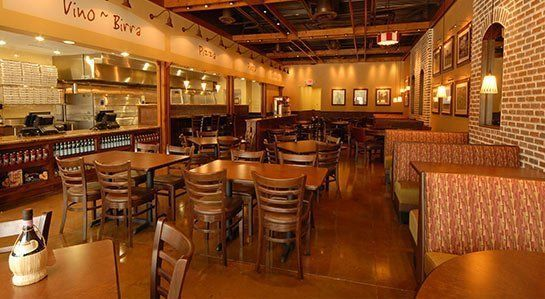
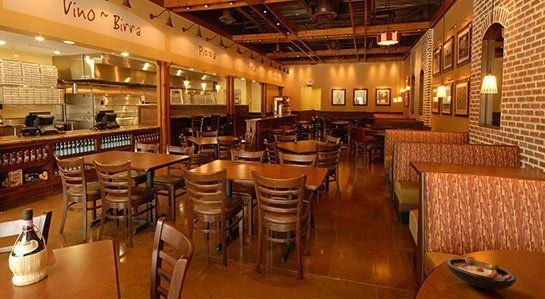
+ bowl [445,255,517,291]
